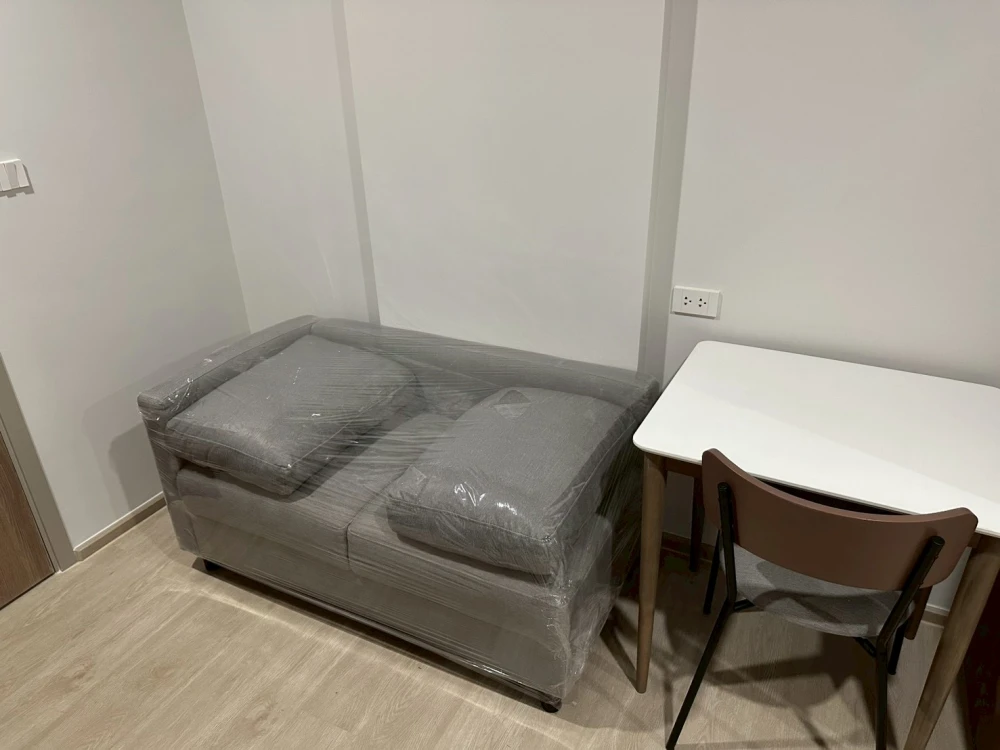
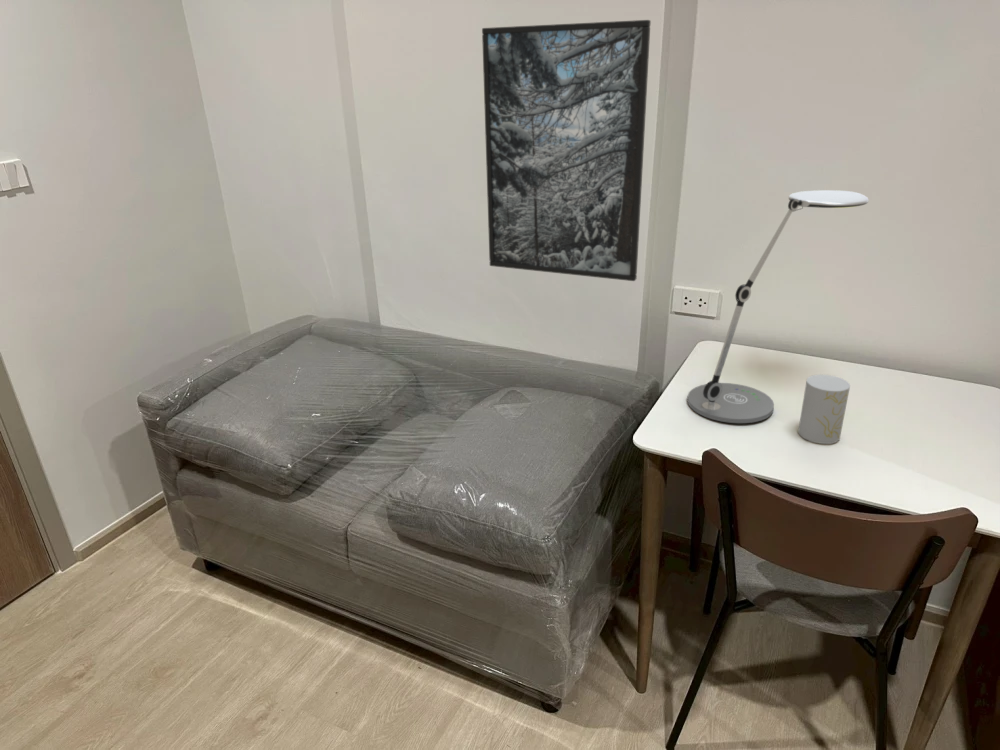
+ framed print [481,19,652,282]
+ desk lamp [686,189,870,424]
+ cup [797,374,851,445]
